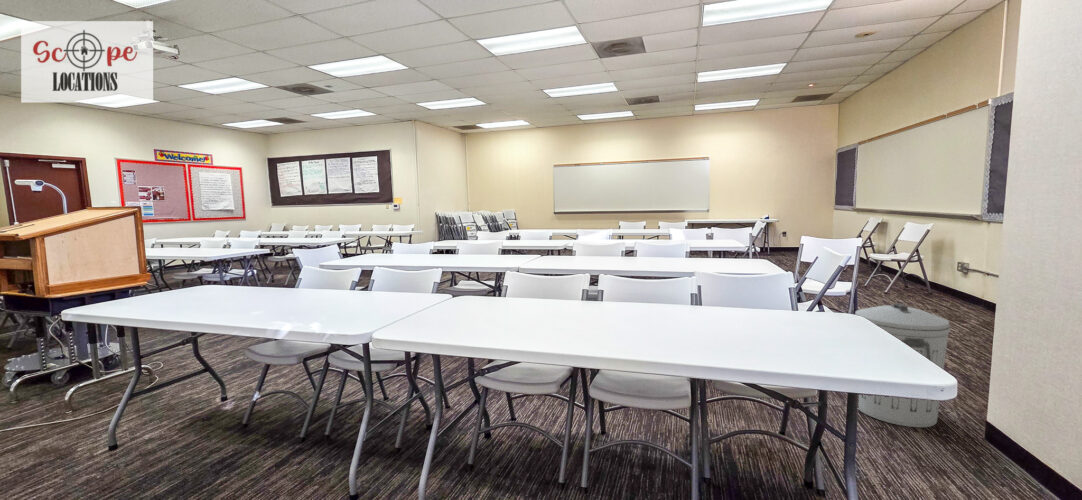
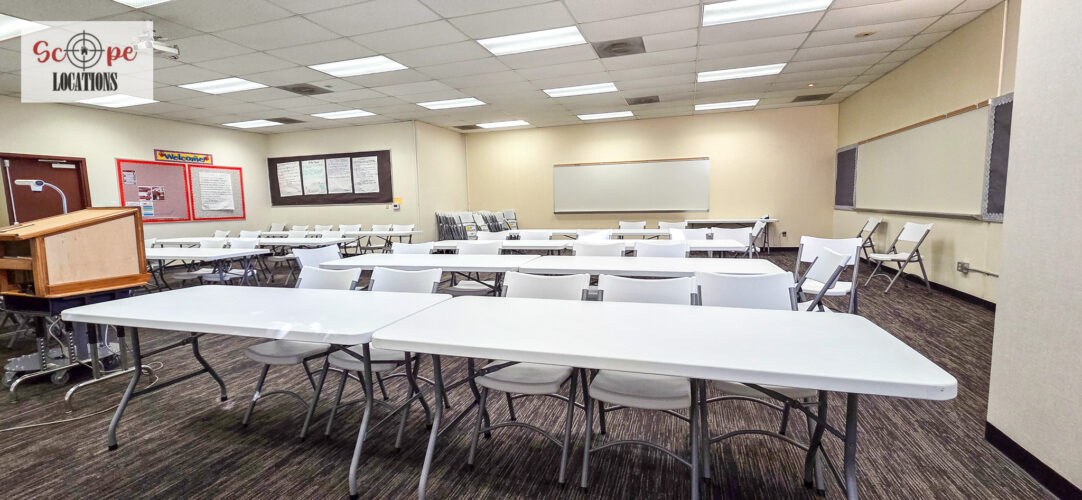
- trash can [854,302,952,428]
